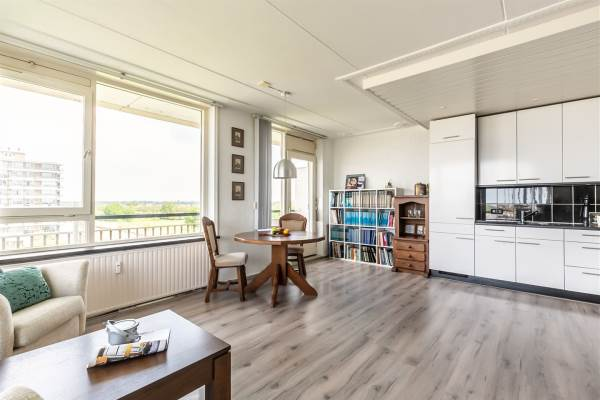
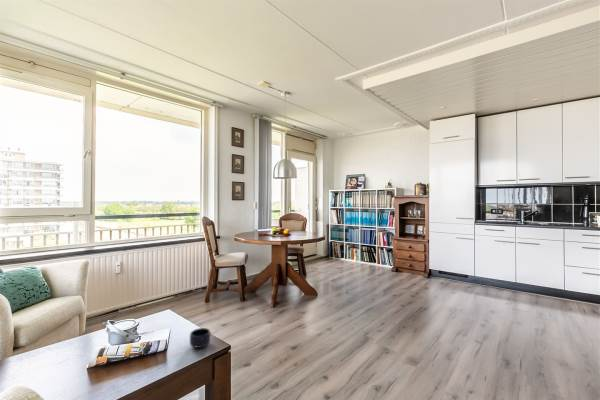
+ mug [189,327,212,349]
